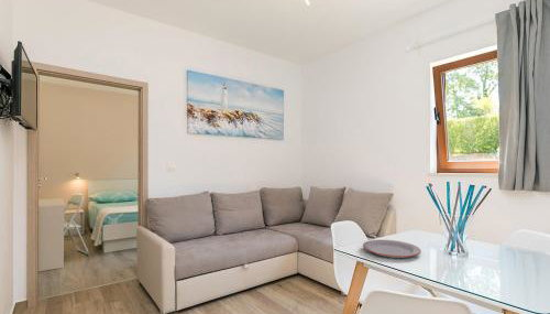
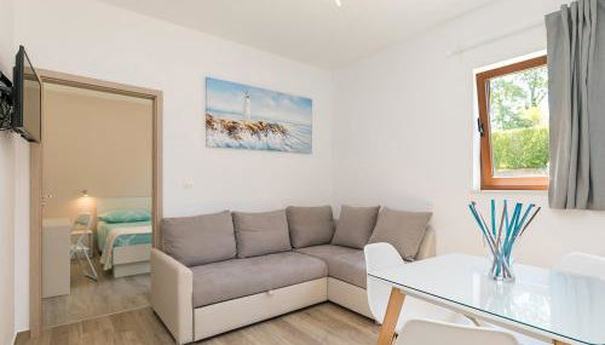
- plate [362,239,422,259]
